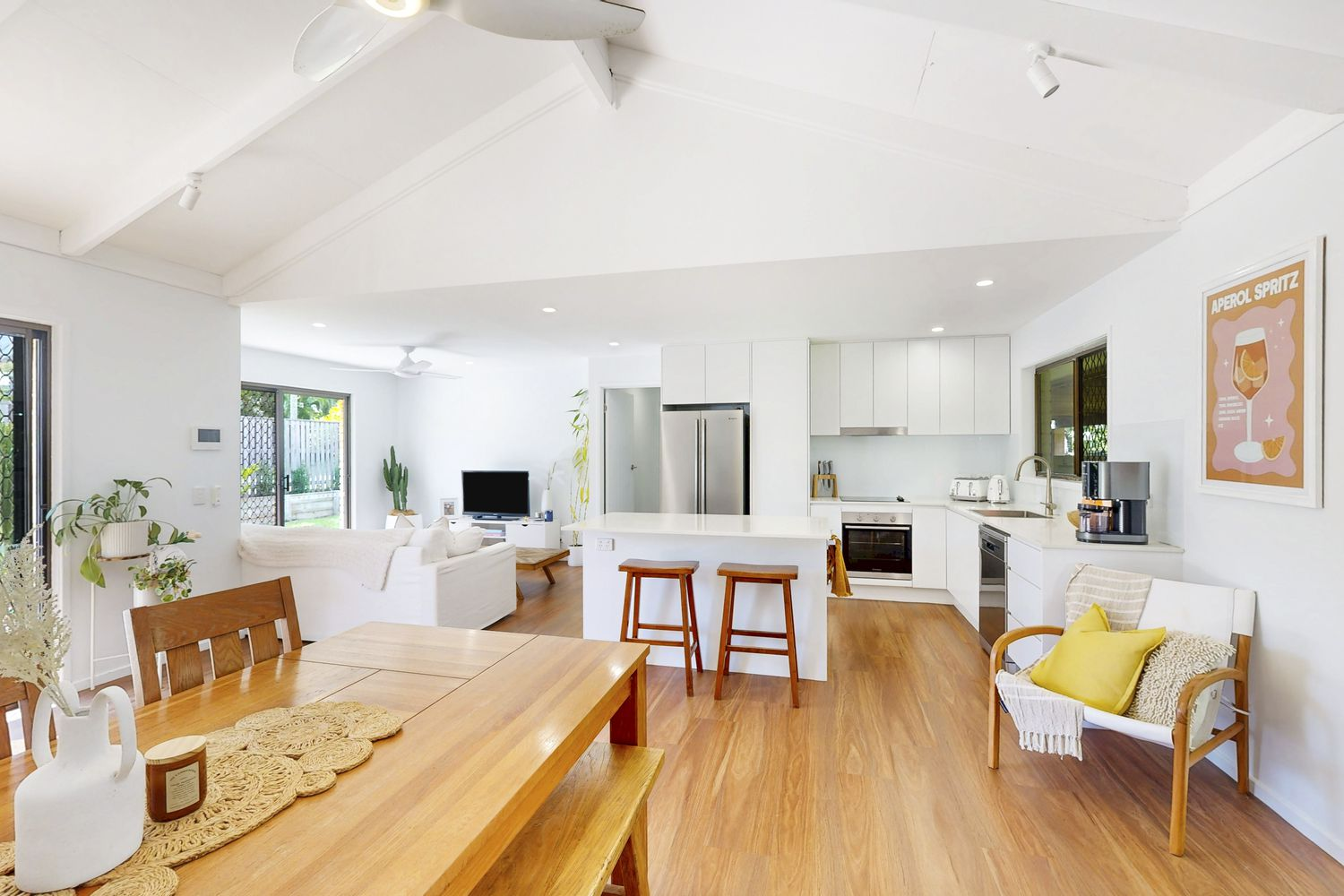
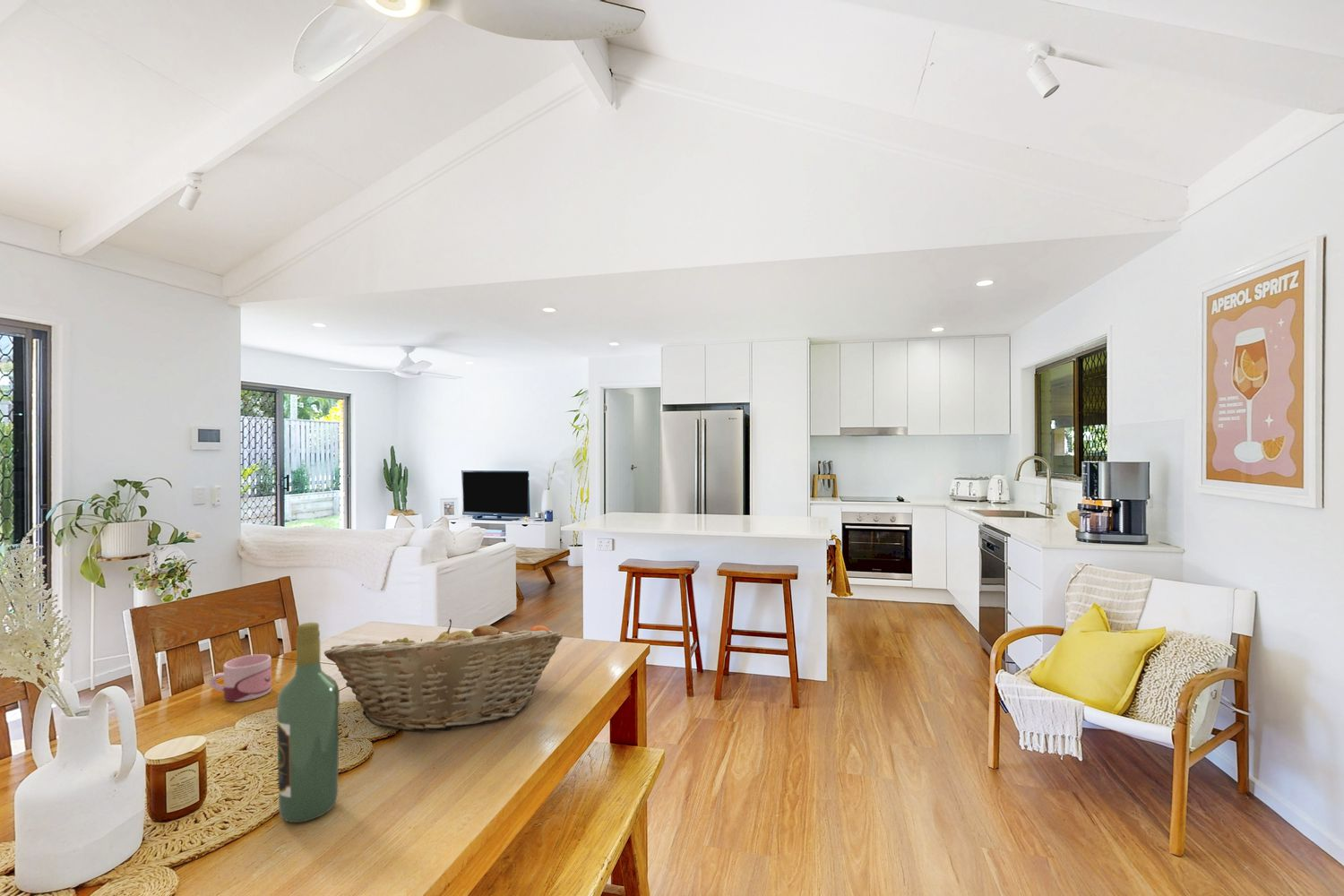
+ wine bottle [276,622,340,823]
+ fruit basket [323,618,564,732]
+ mug [209,653,272,702]
